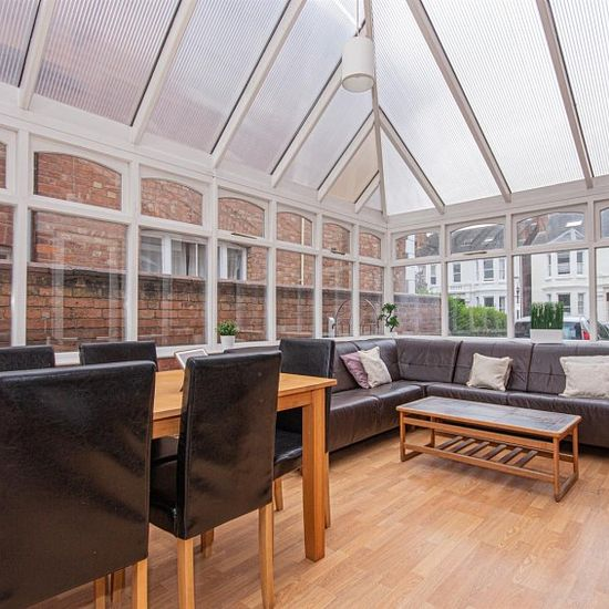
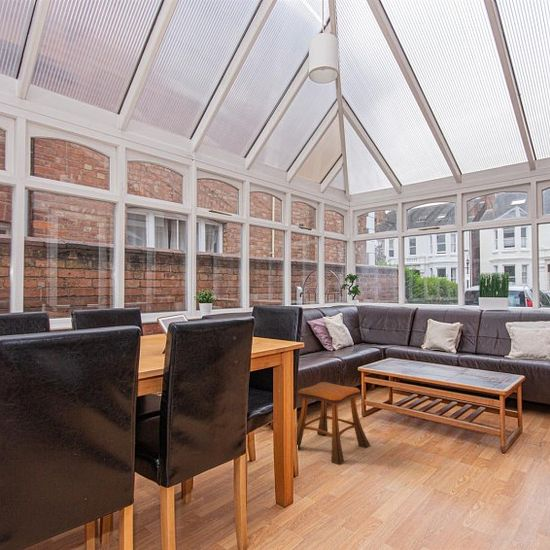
+ stool [296,381,371,466]
